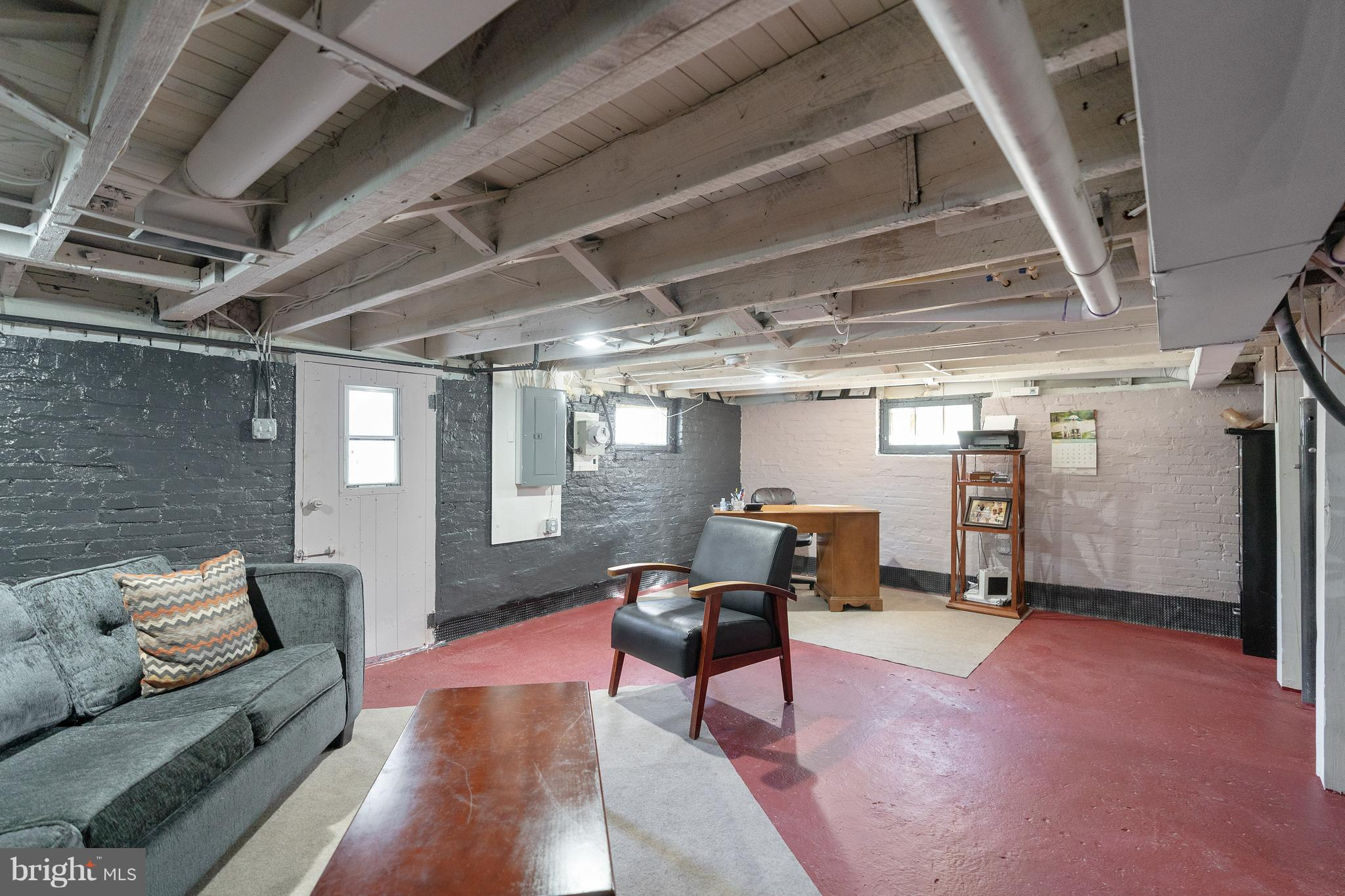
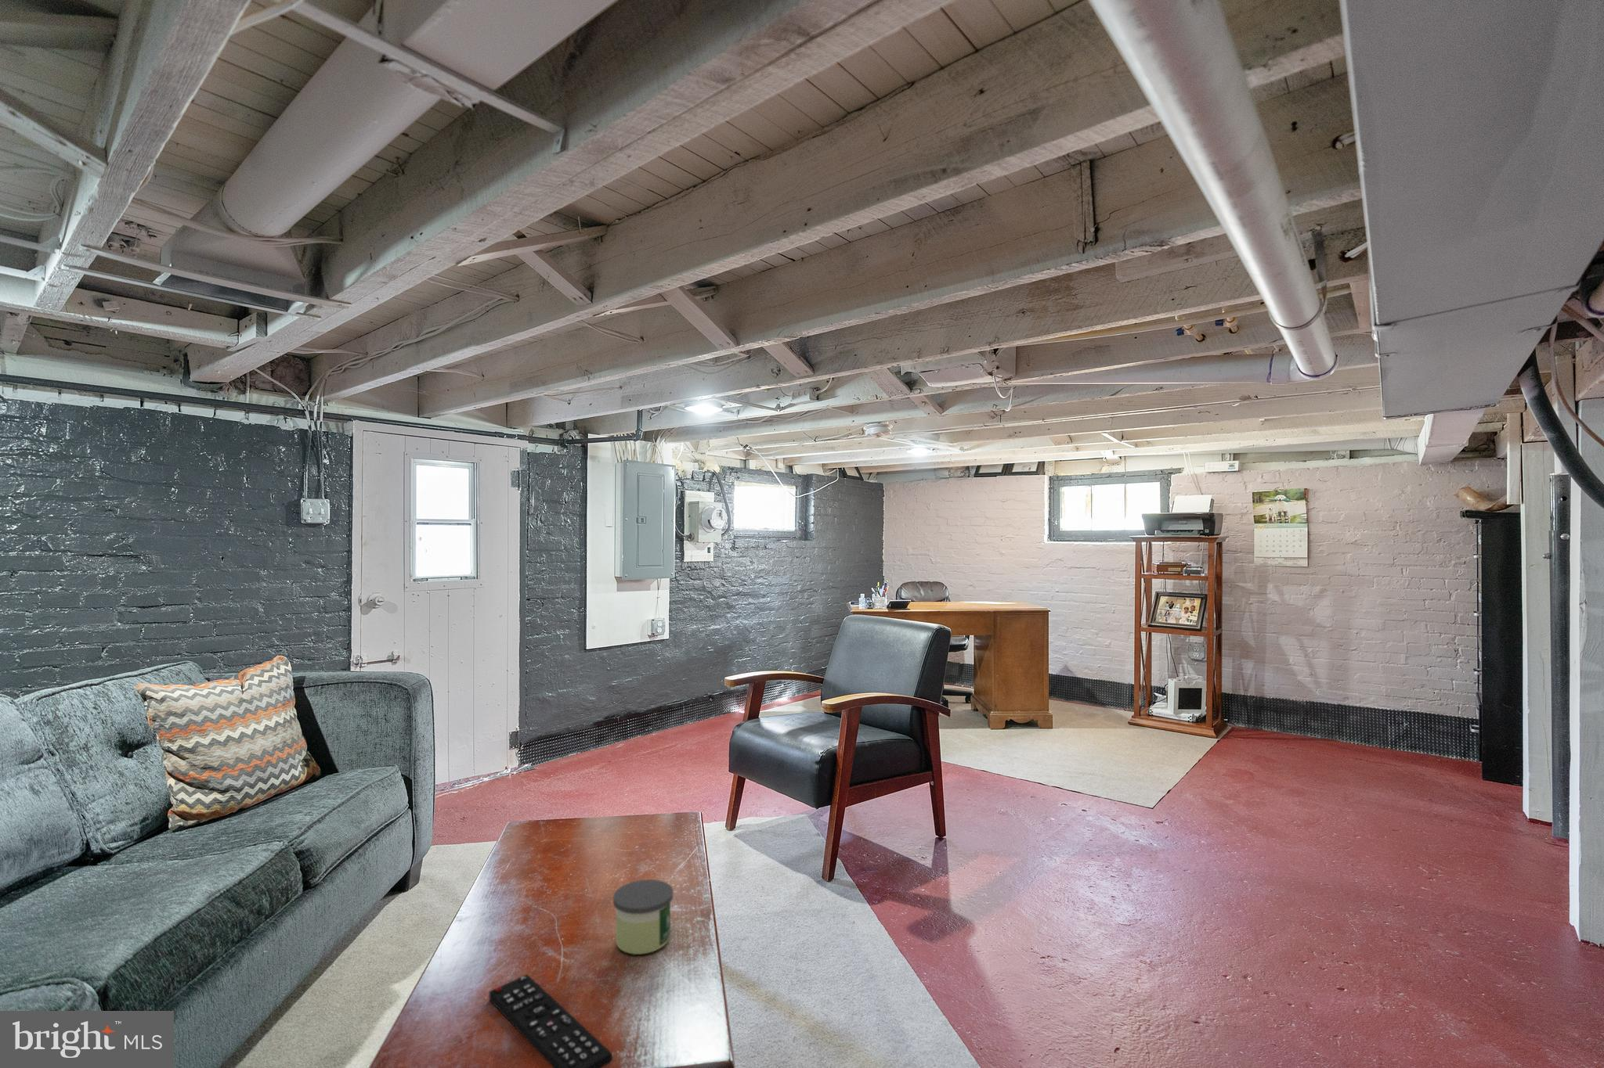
+ remote control [488,974,613,1068]
+ candle [613,878,674,955]
